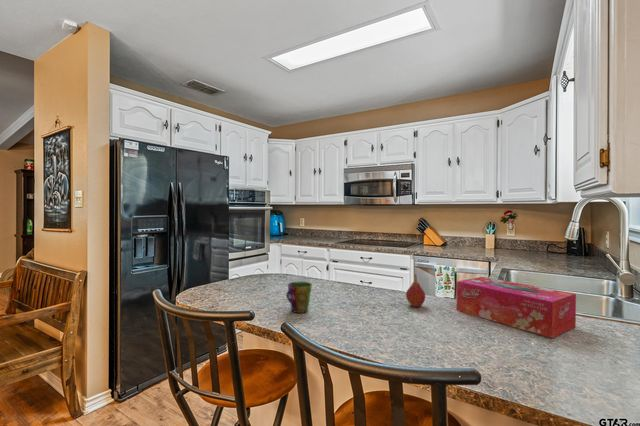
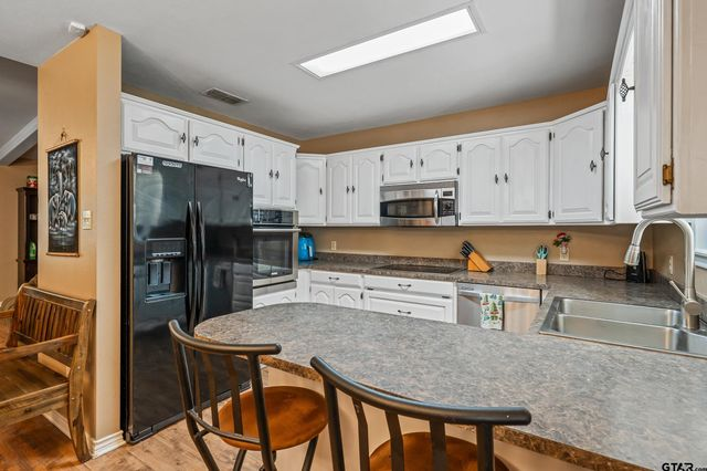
- fruit [405,273,426,308]
- tissue box [456,276,577,339]
- cup [285,281,313,314]
